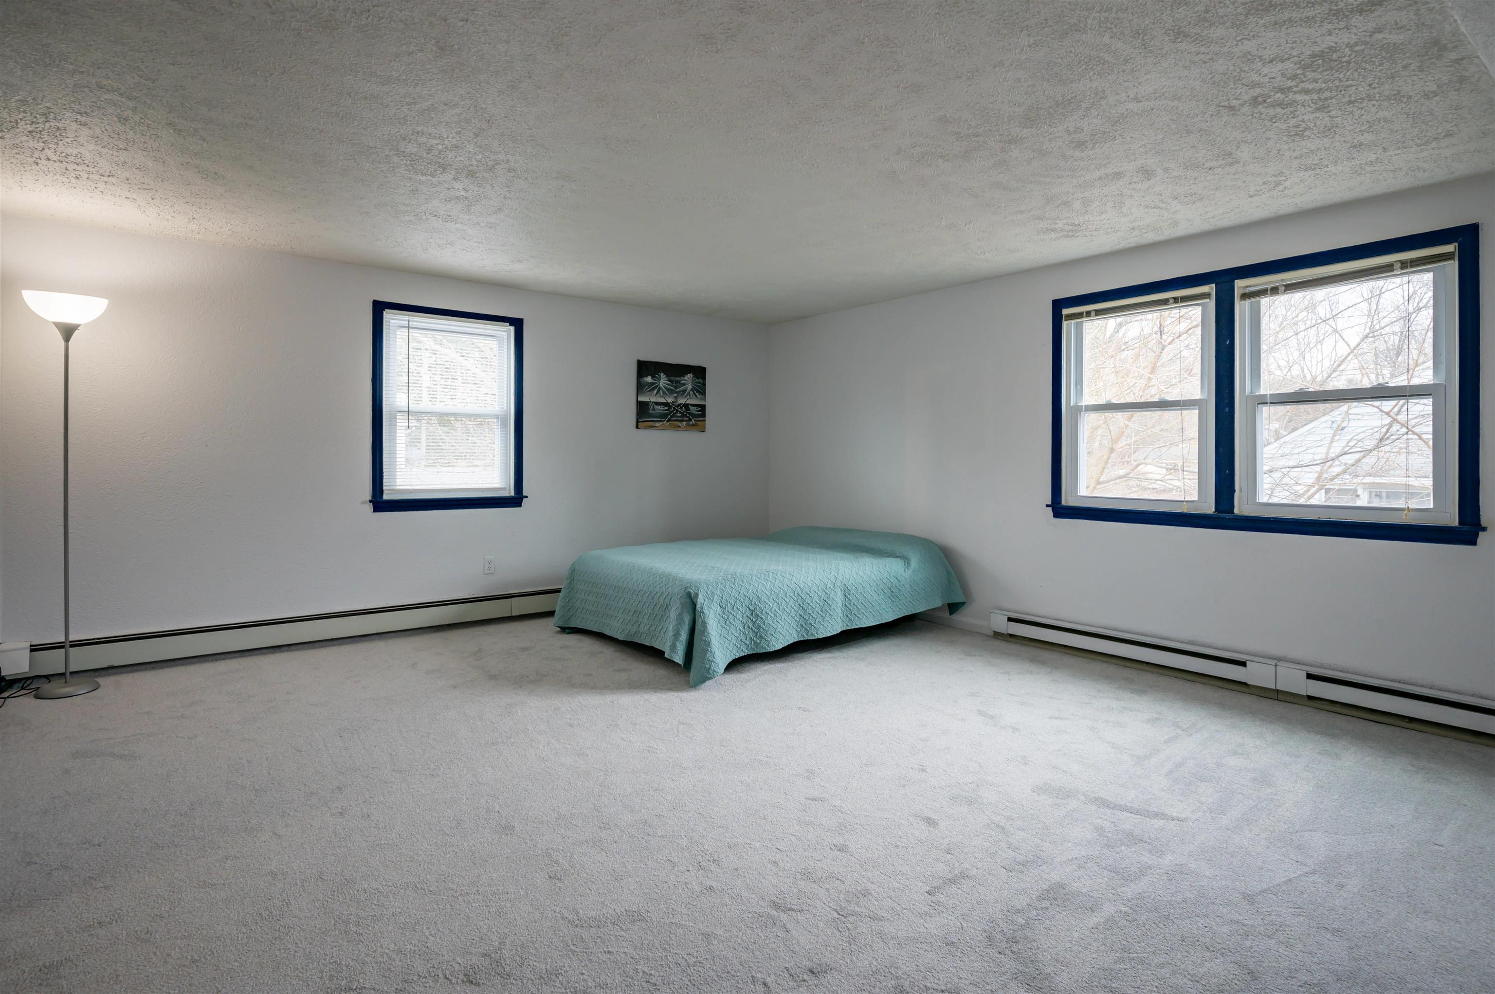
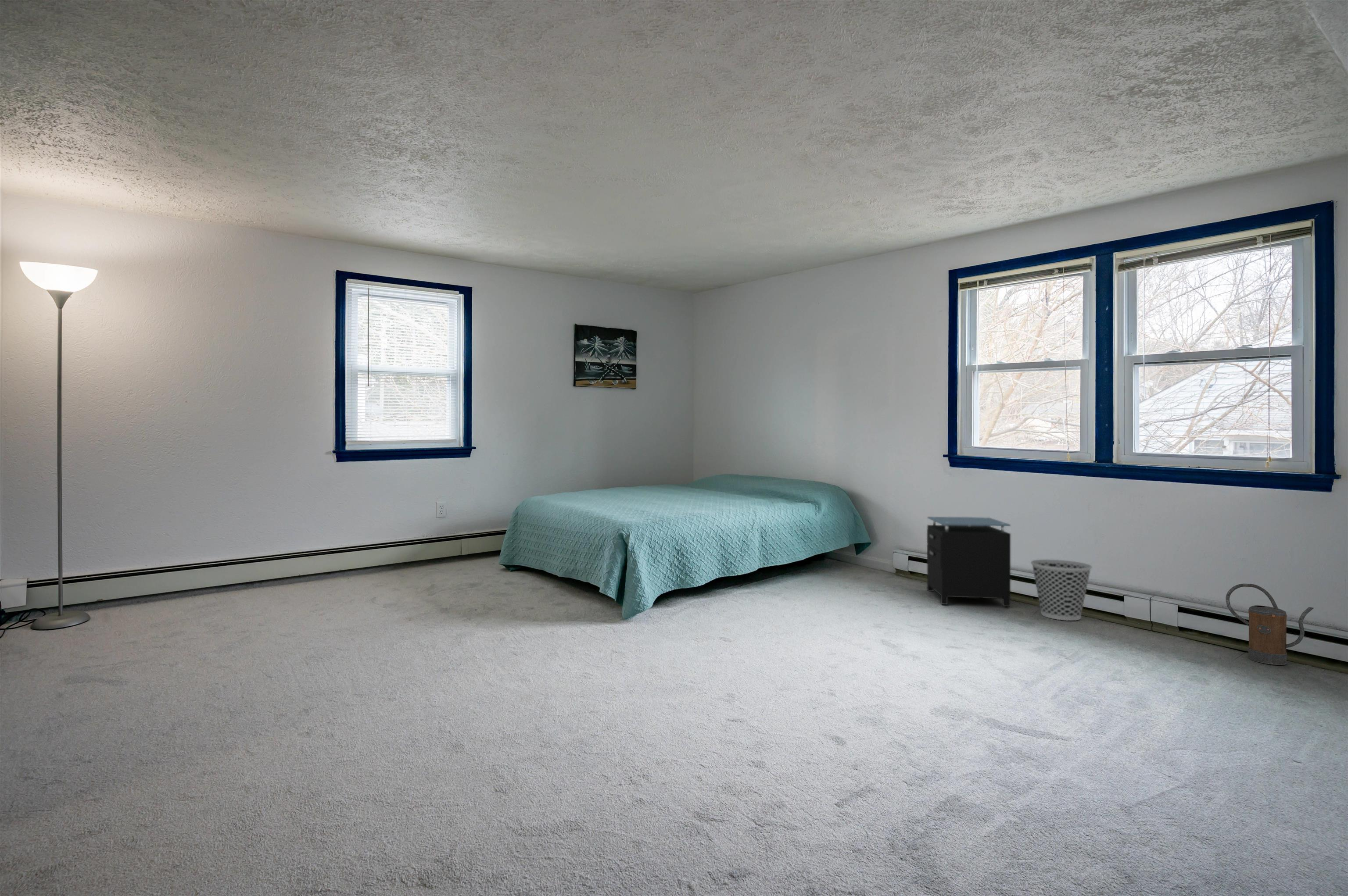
+ nightstand [926,516,1011,607]
+ watering can [1225,583,1314,665]
+ wastebasket [1030,559,1093,621]
